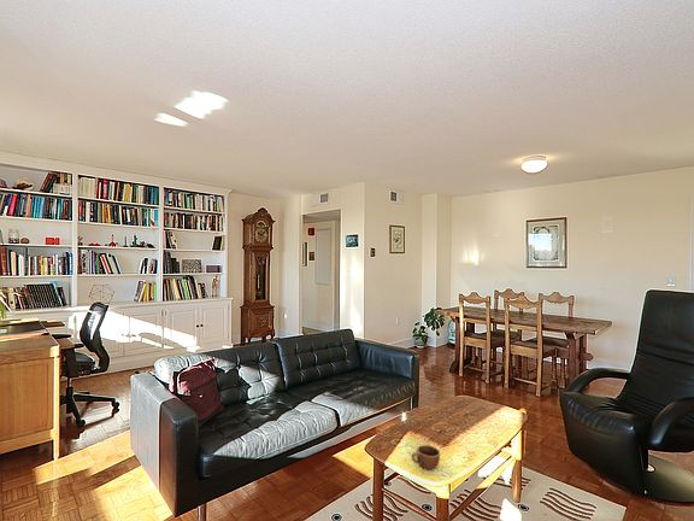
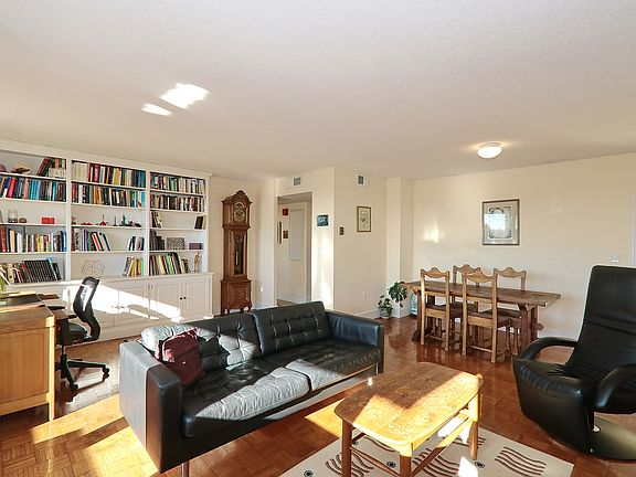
- mug [411,444,441,472]
